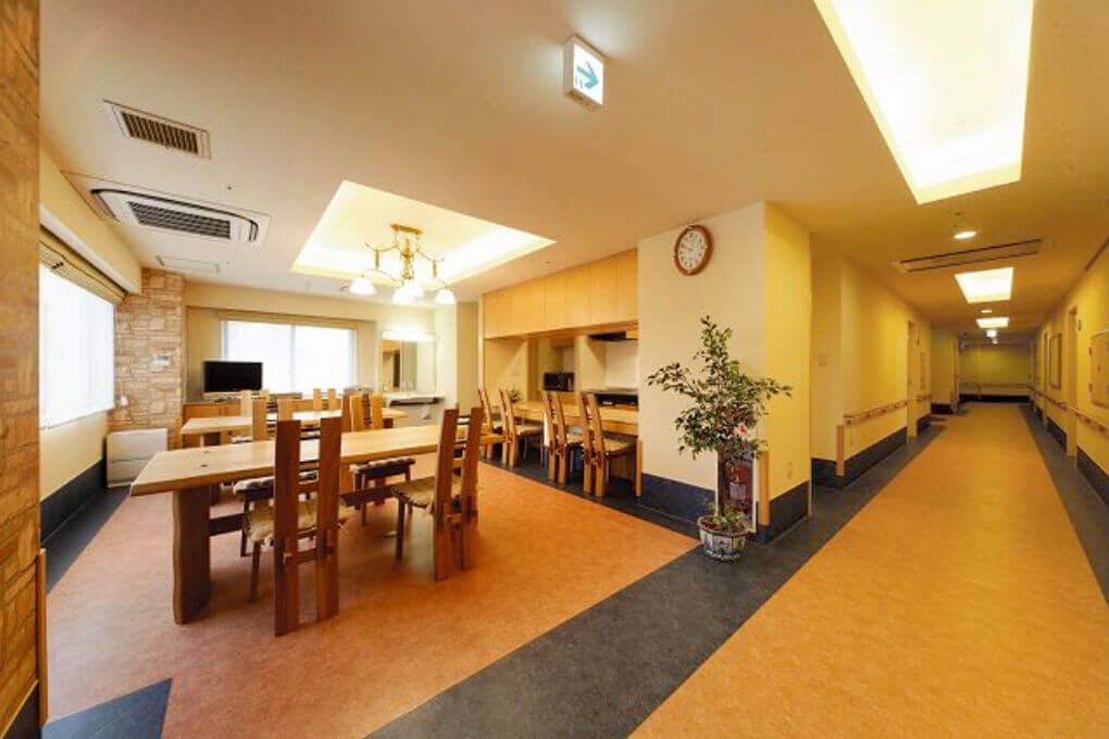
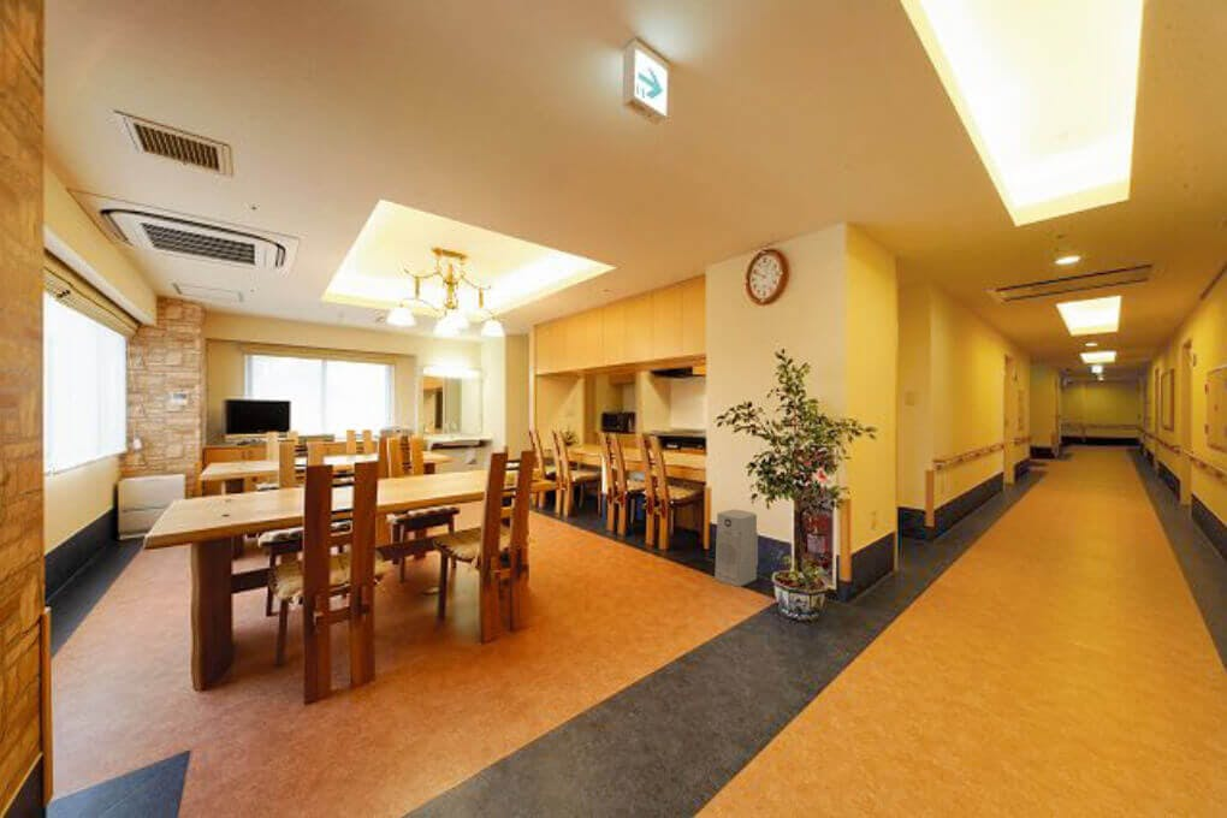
+ air purifier [713,508,759,588]
